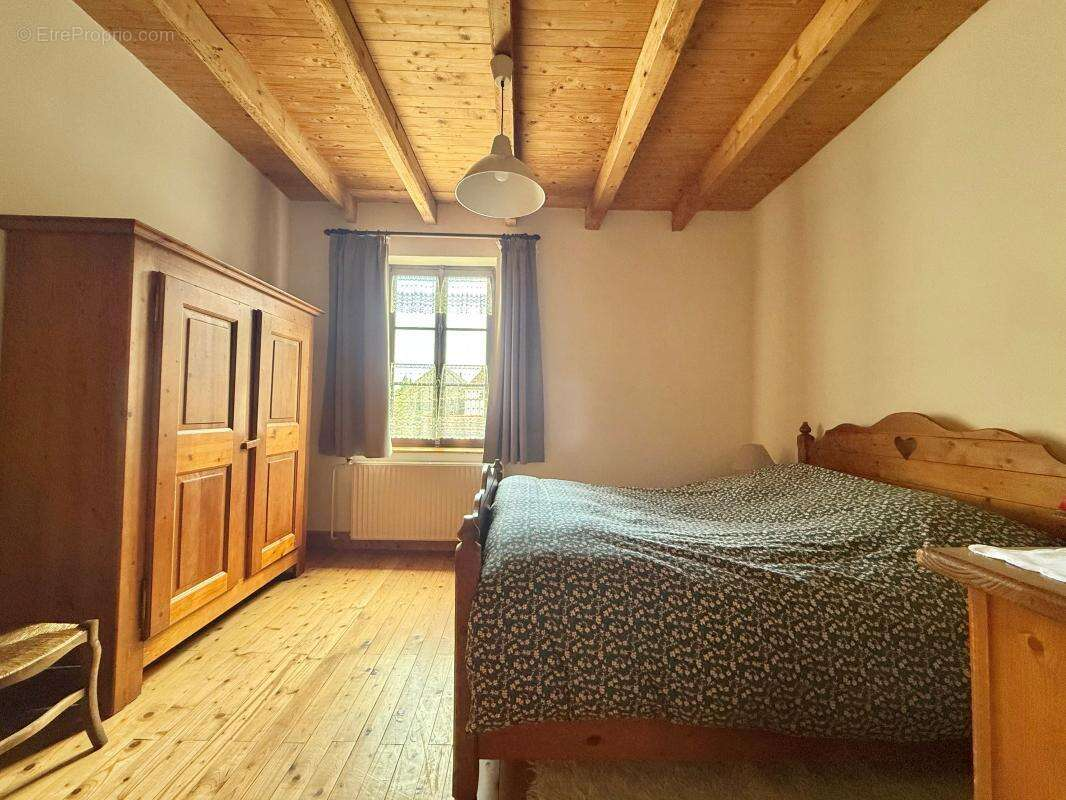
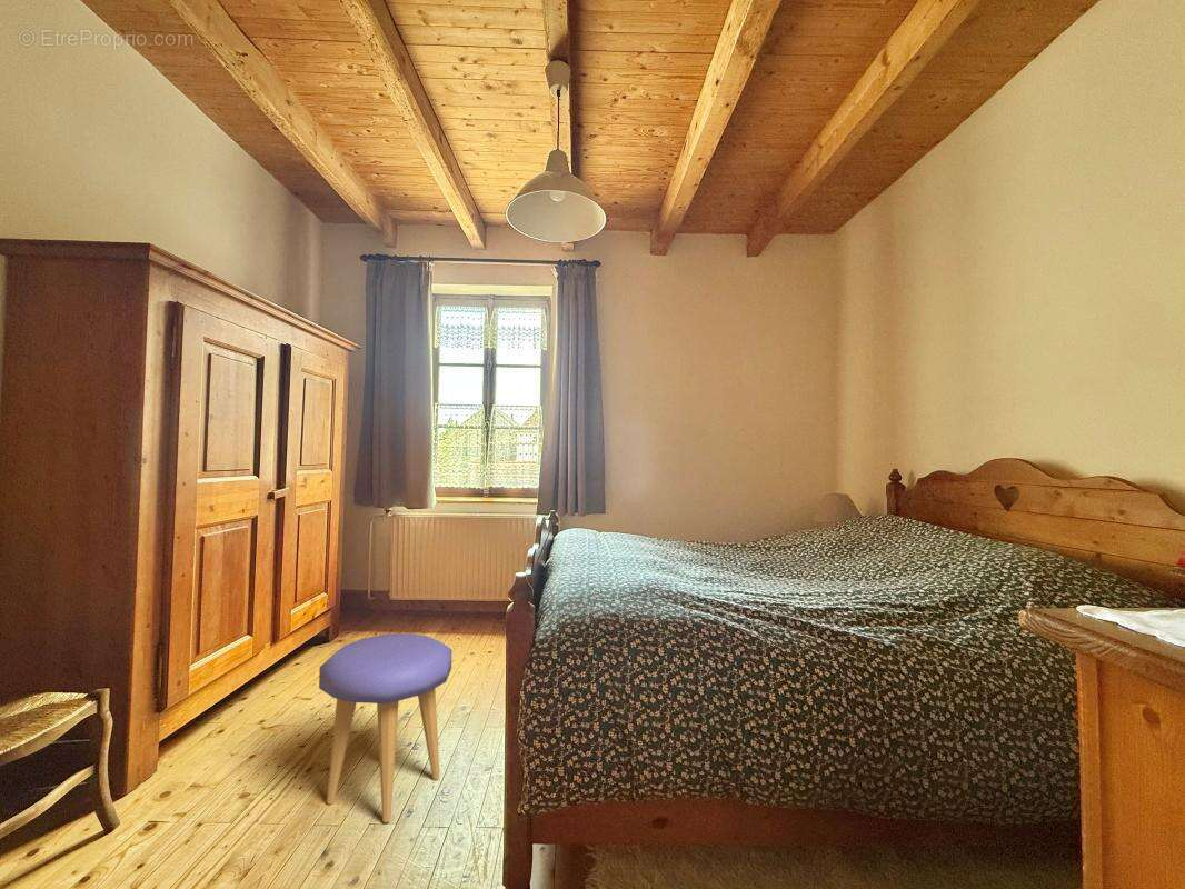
+ stool [318,632,454,823]
